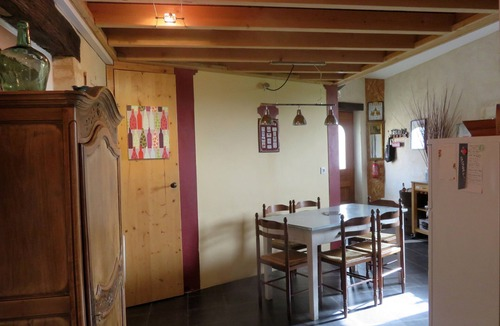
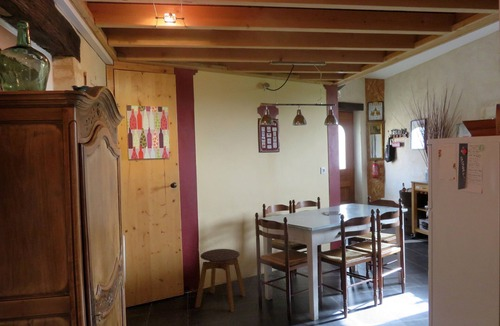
+ stool [194,248,247,313]
